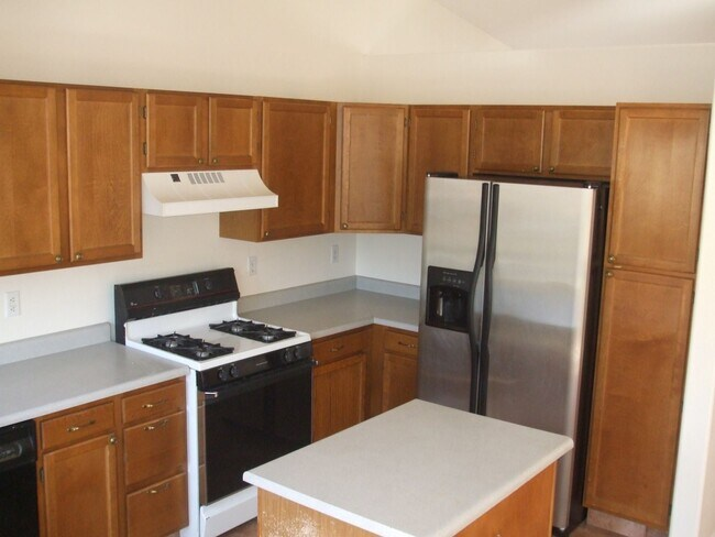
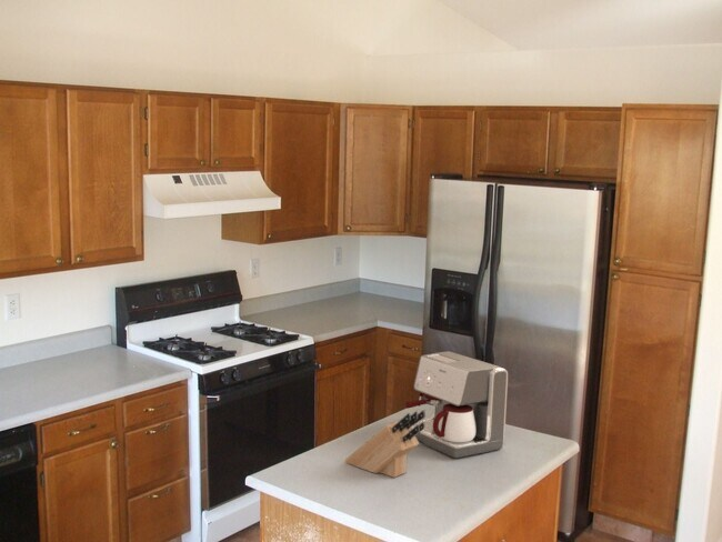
+ knife block [344,409,427,479]
+ coffee maker [404,350,509,459]
